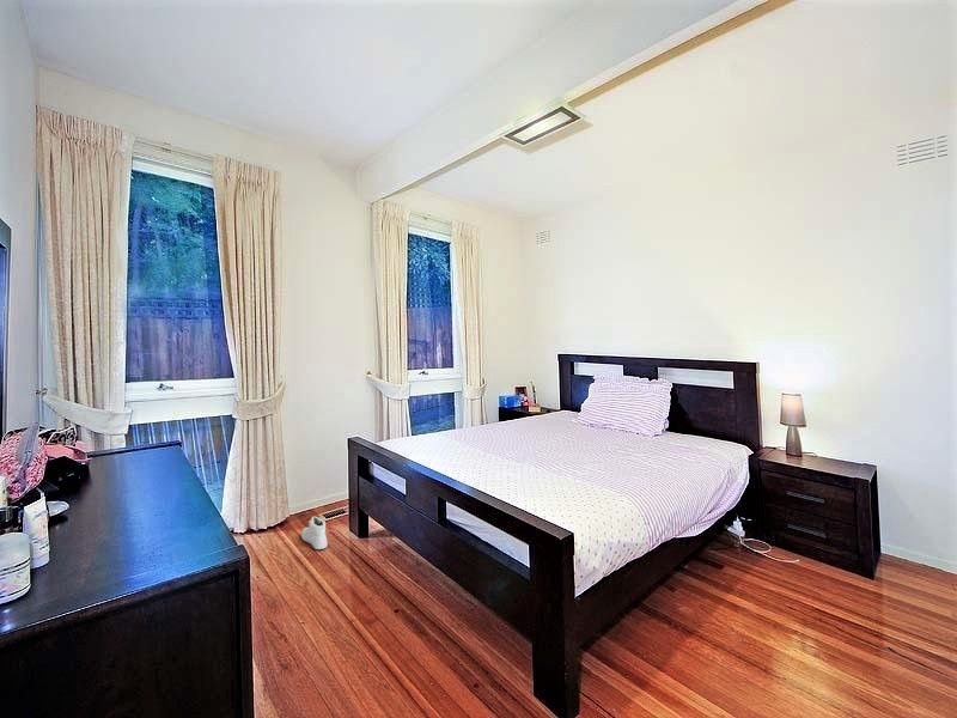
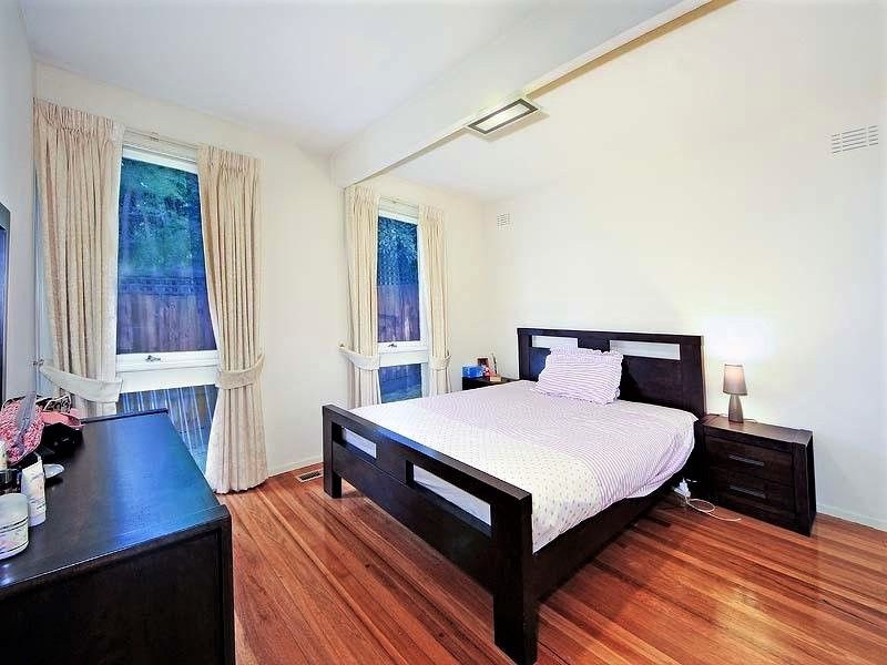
- sneaker [300,516,329,550]
